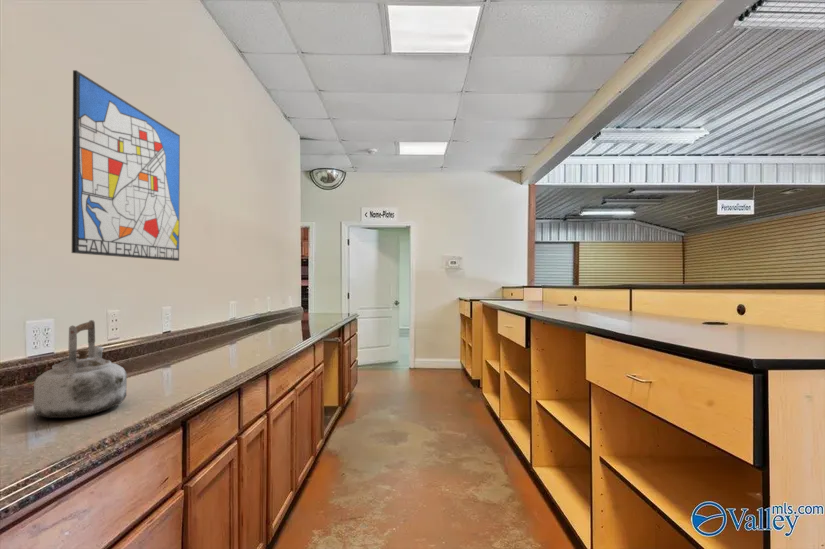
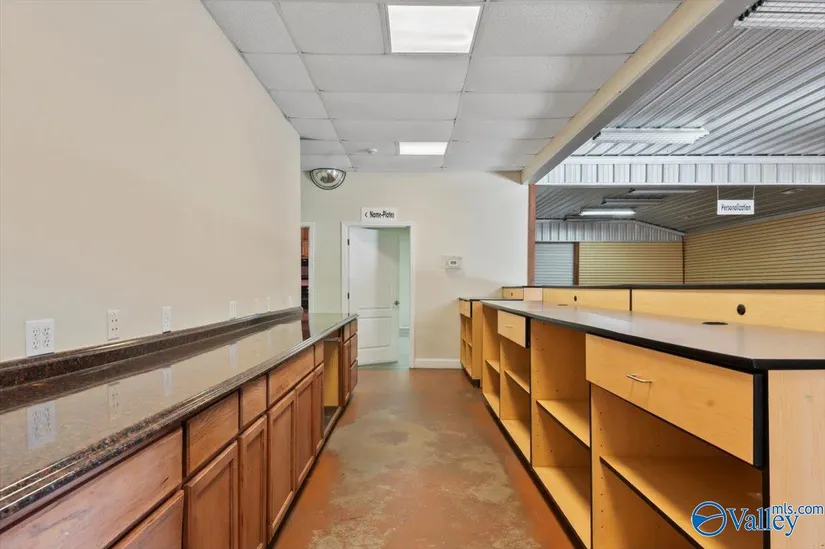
- wall art [71,69,181,262]
- kettle [33,319,128,419]
